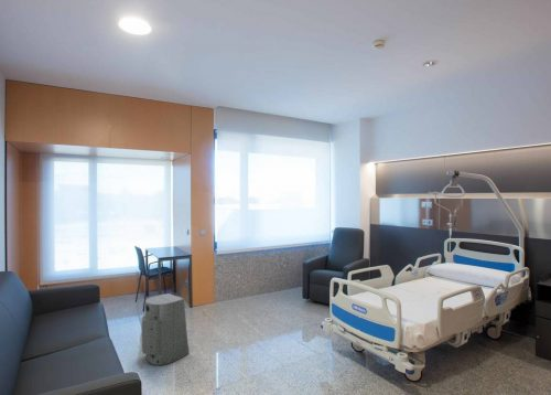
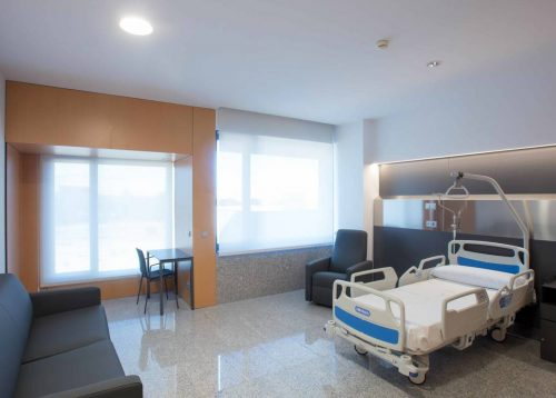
- fan [141,292,191,366]
